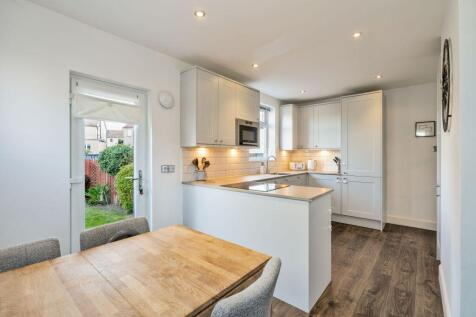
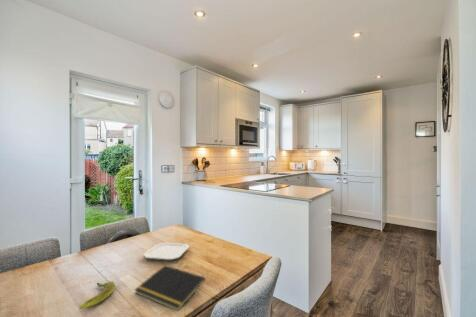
+ banana [79,280,116,310]
+ plate [143,242,190,262]
+ notepad [134,264,206,312]
